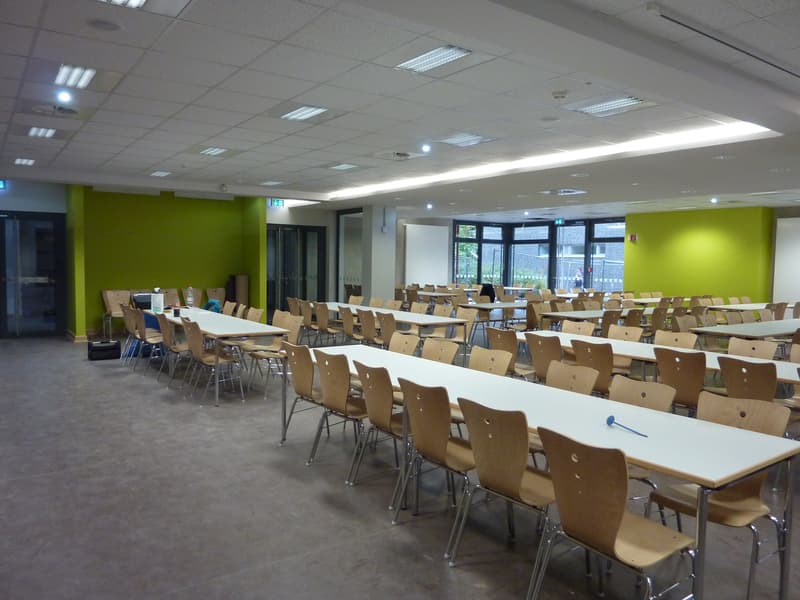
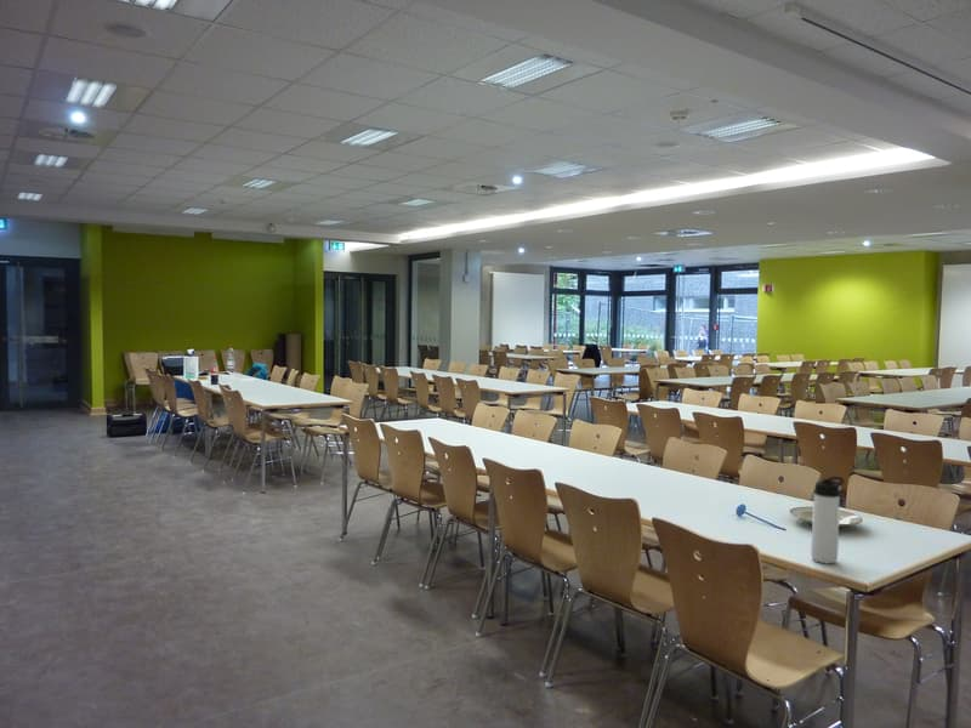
+ thermos bottle [810,476,846,564]
+ plate [788,506,864,528]
